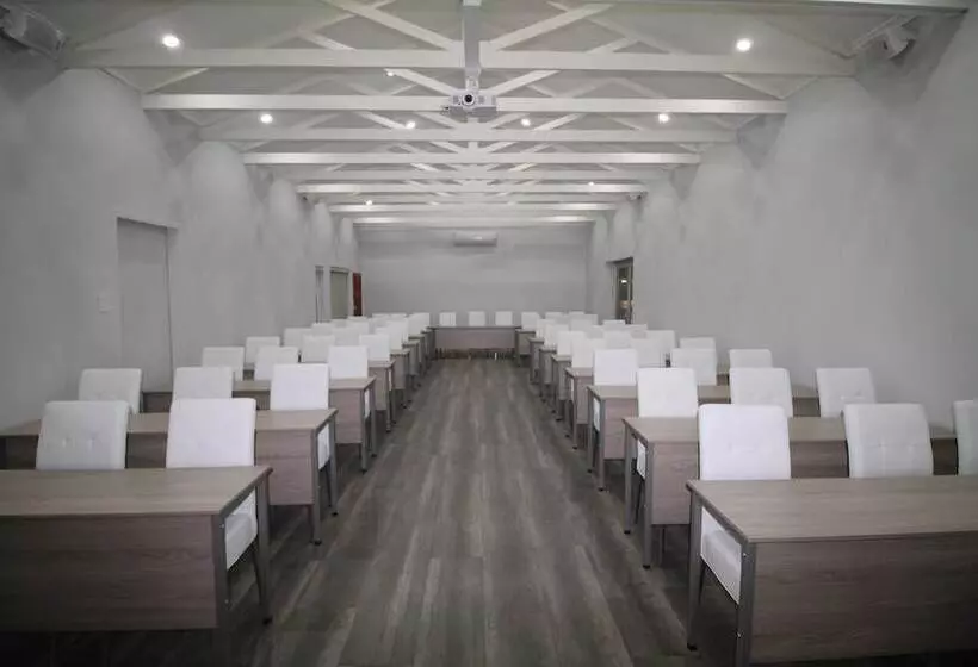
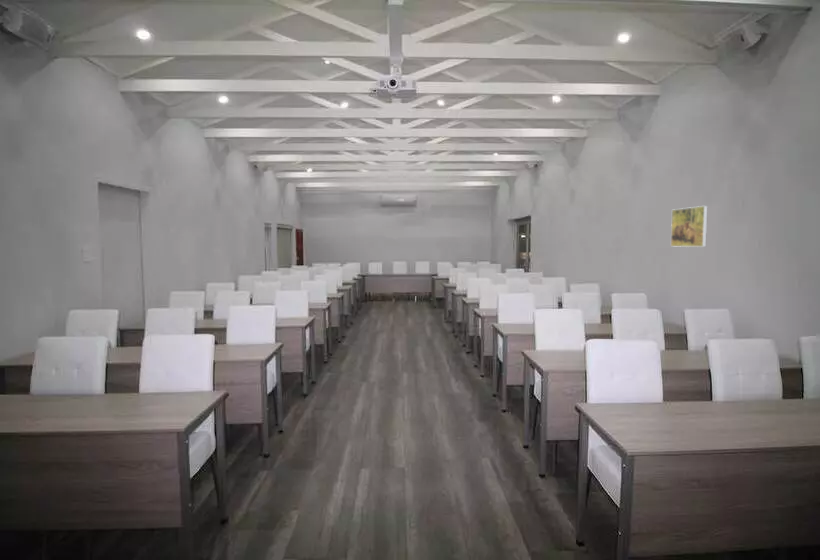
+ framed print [670,205,709,248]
